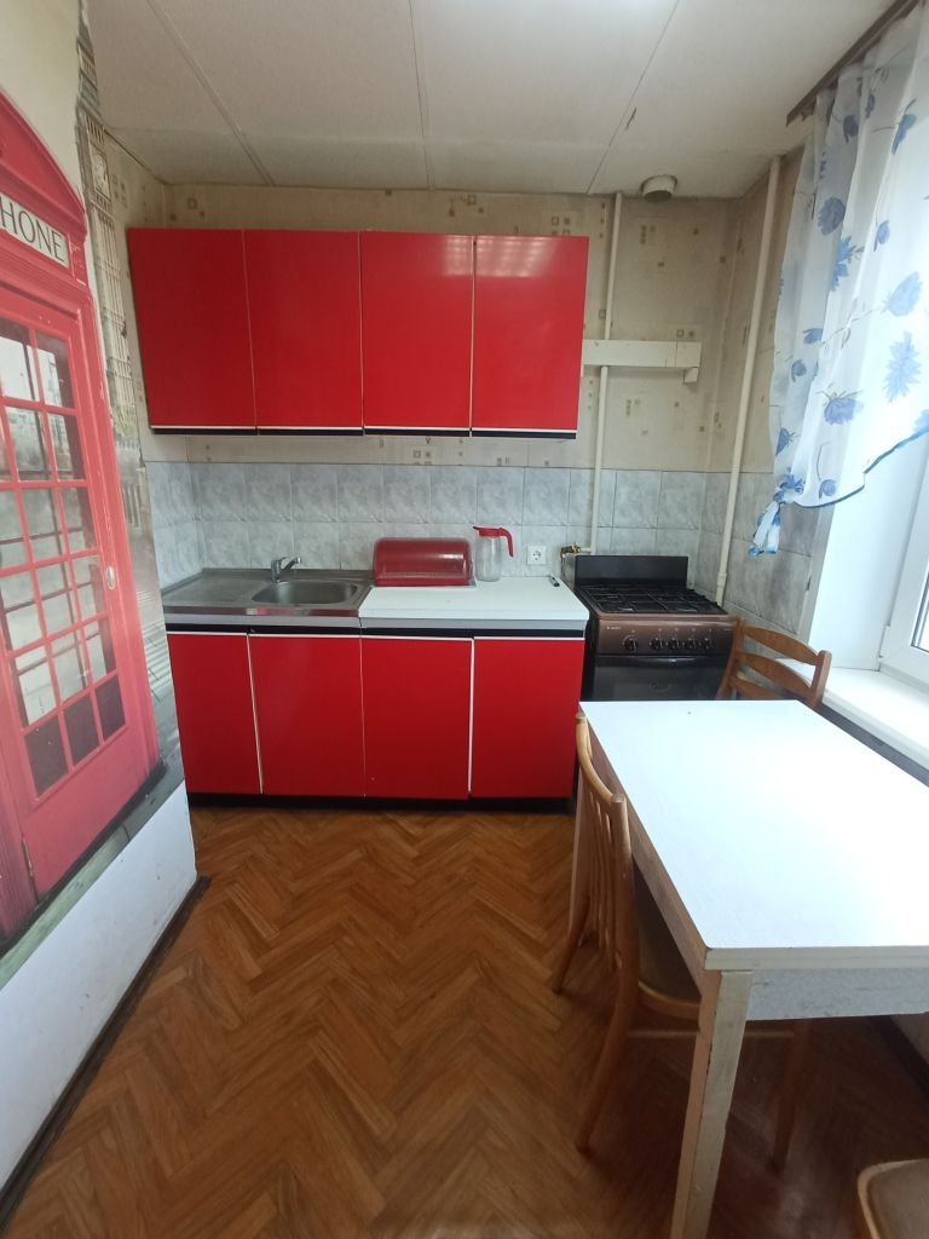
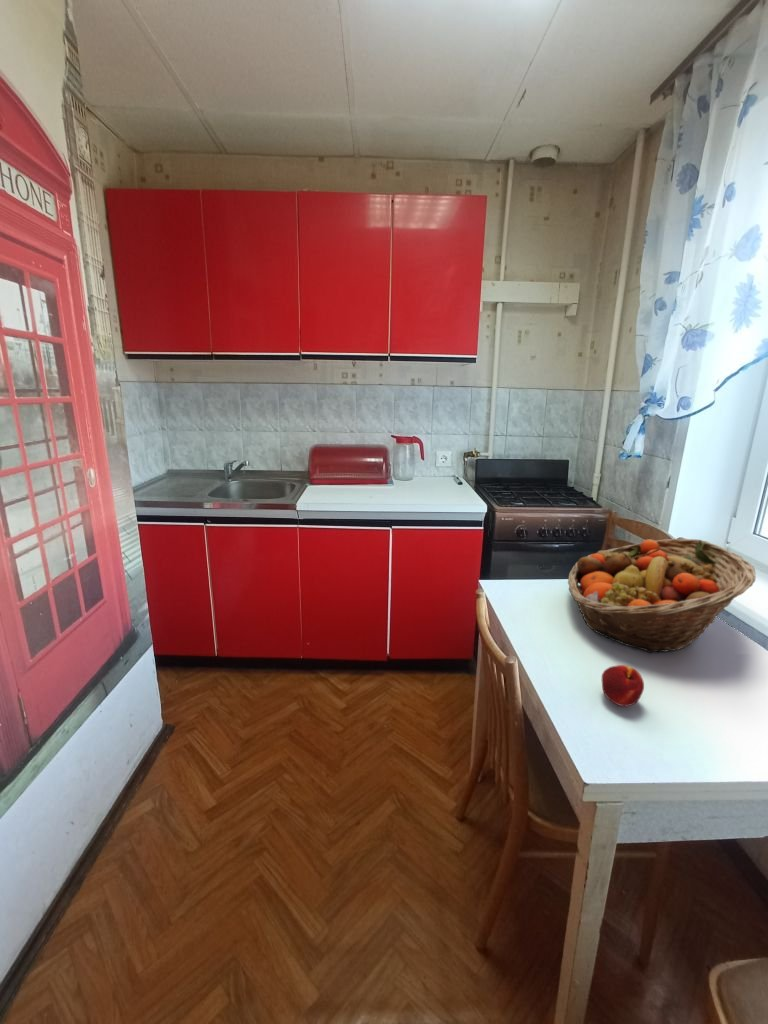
+ peach [601,664,645,707]
+ fruit basket [567,538,757,654]
